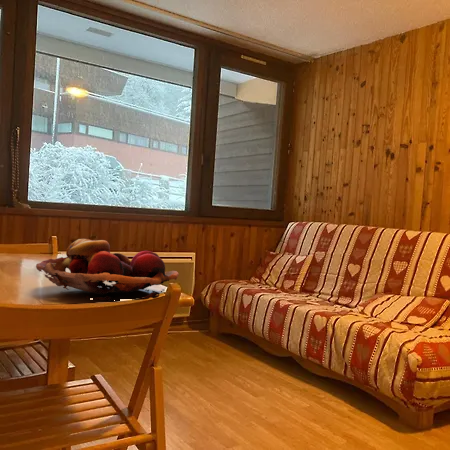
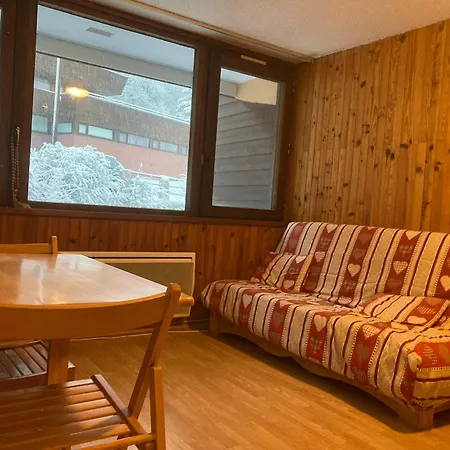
- fruit basket [35,238,180,302]
